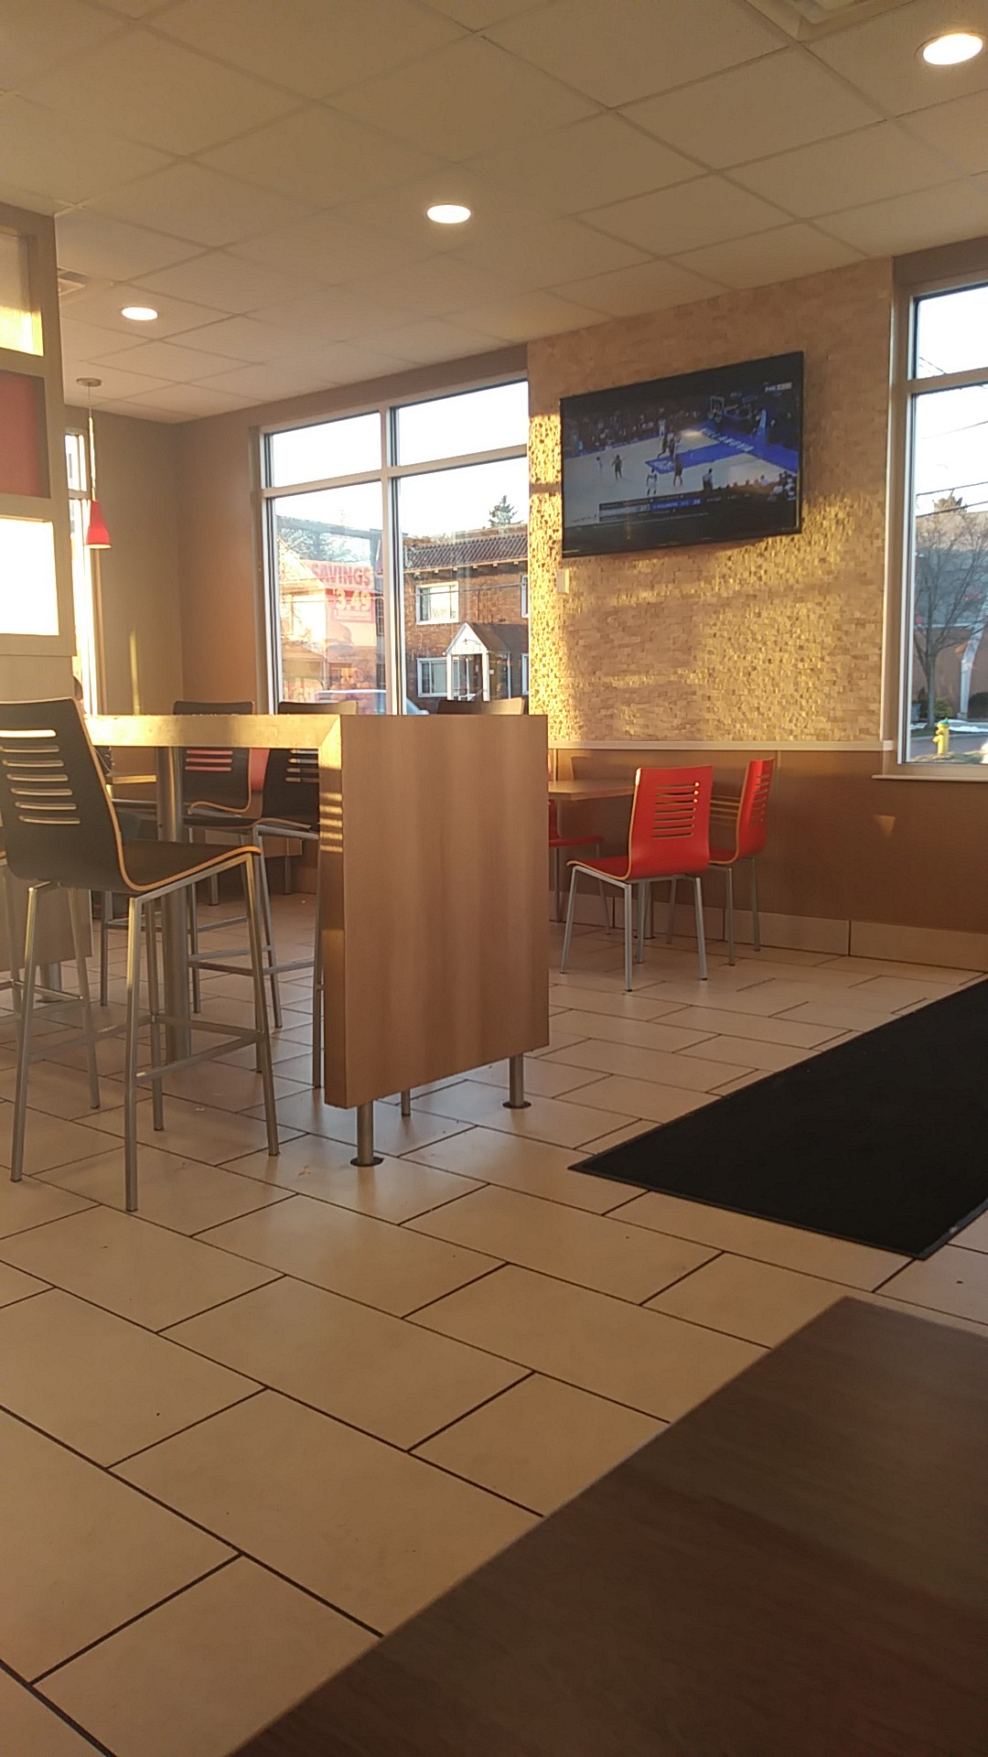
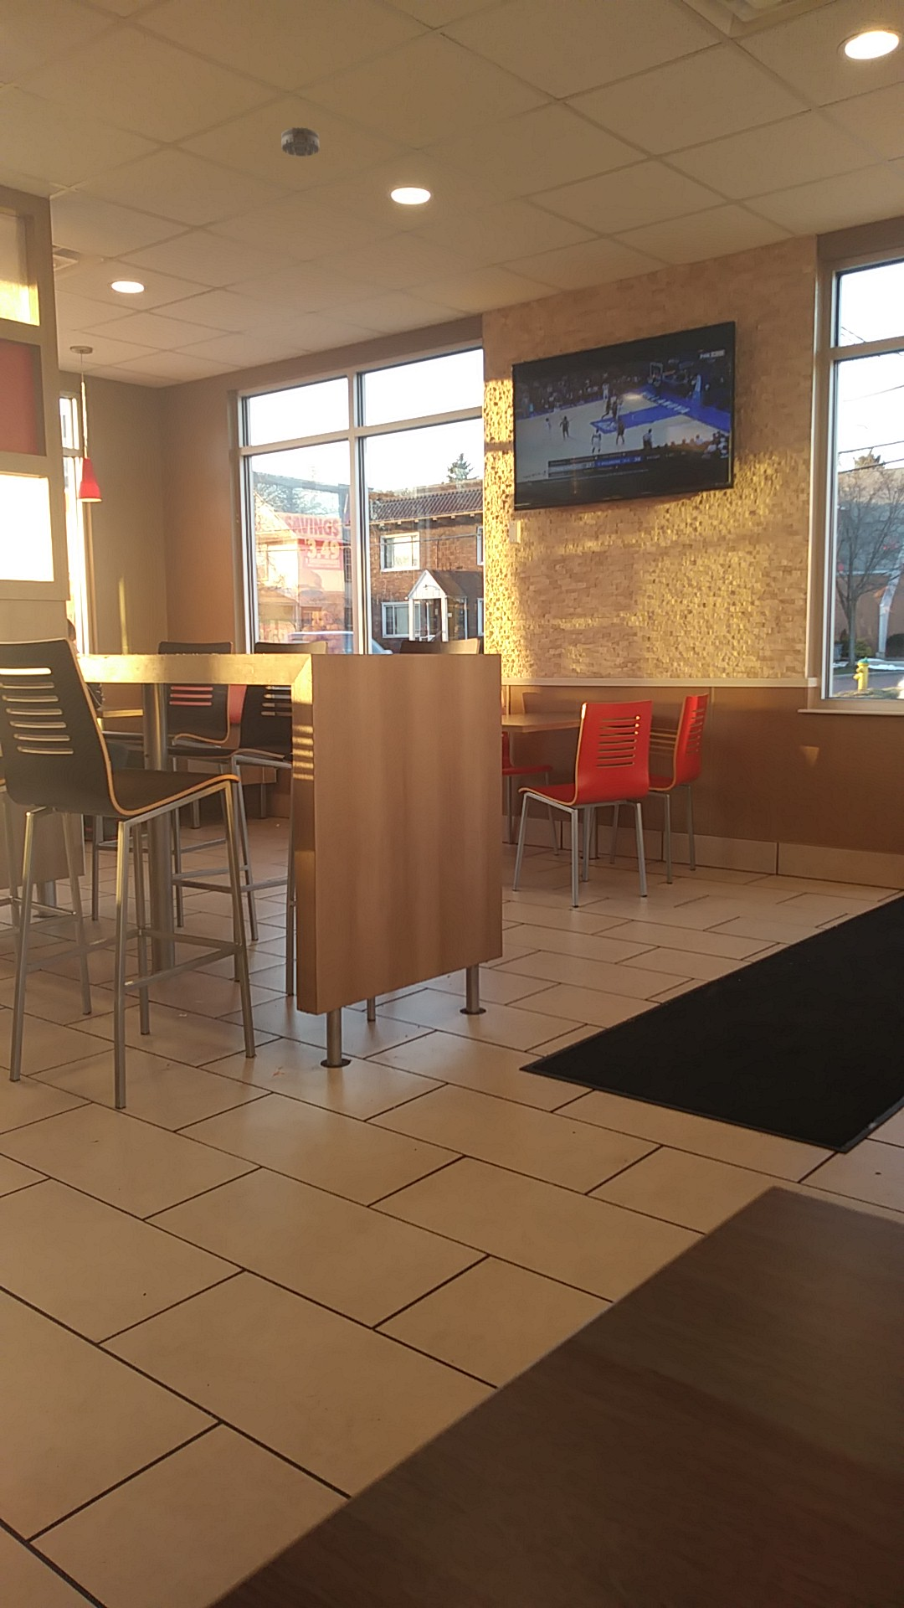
+ smoke detector [280,127,320,158]
